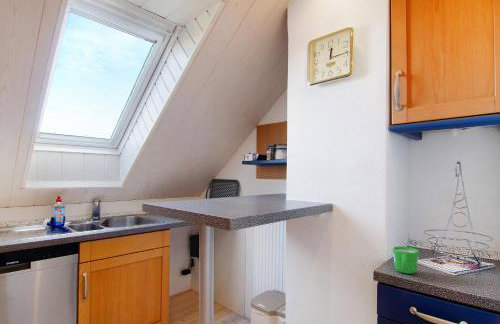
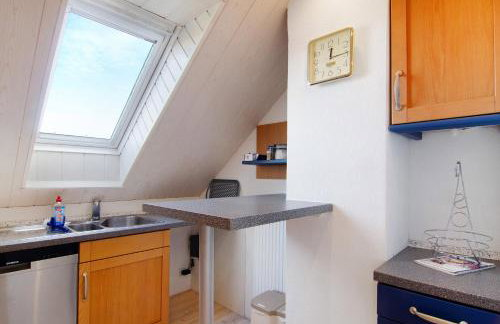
- mug [392,245,420,275]
